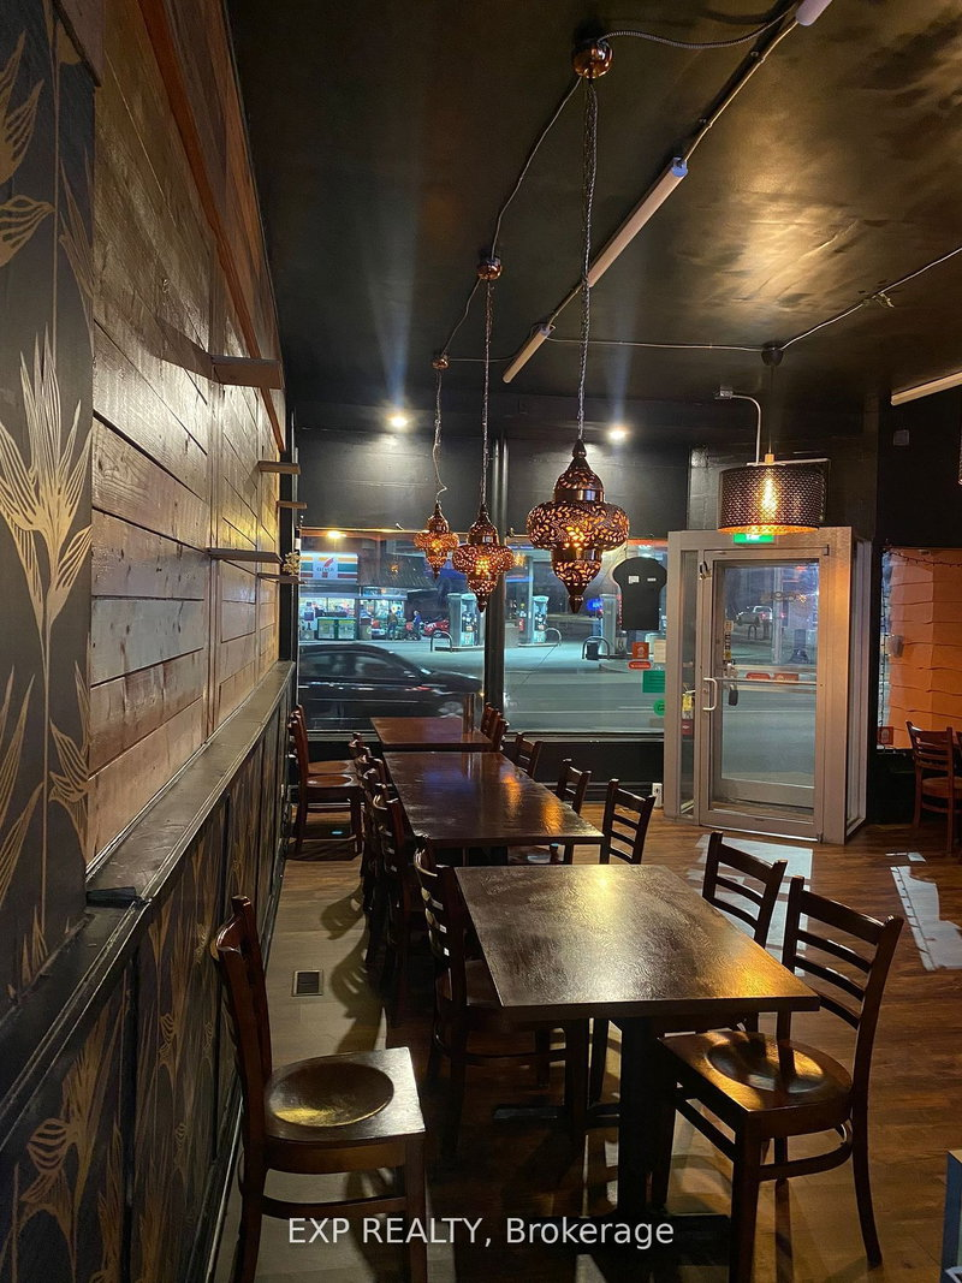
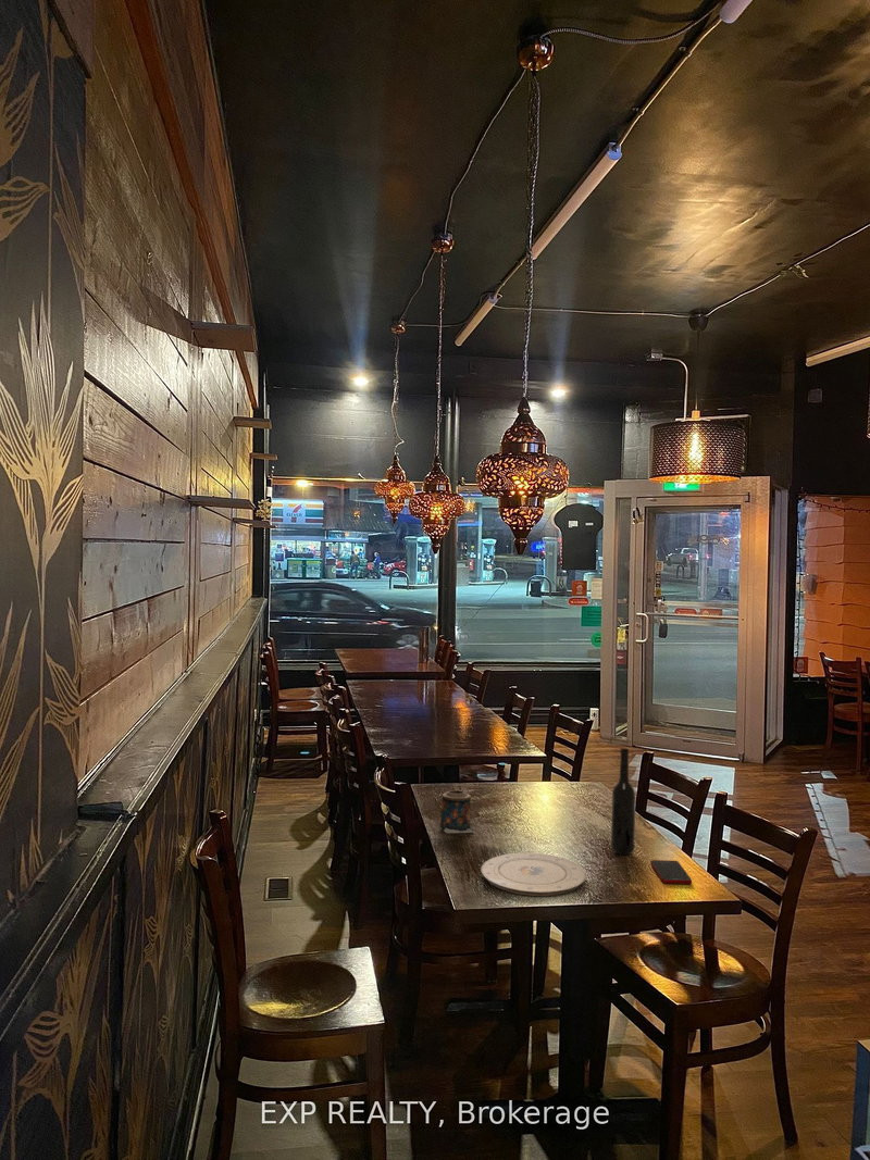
+ cell phone [649,859,693,885]
+ plate [480,851,587,897]
+ bottle [610,748,636,856]
+ candle [439,789,475,834]
